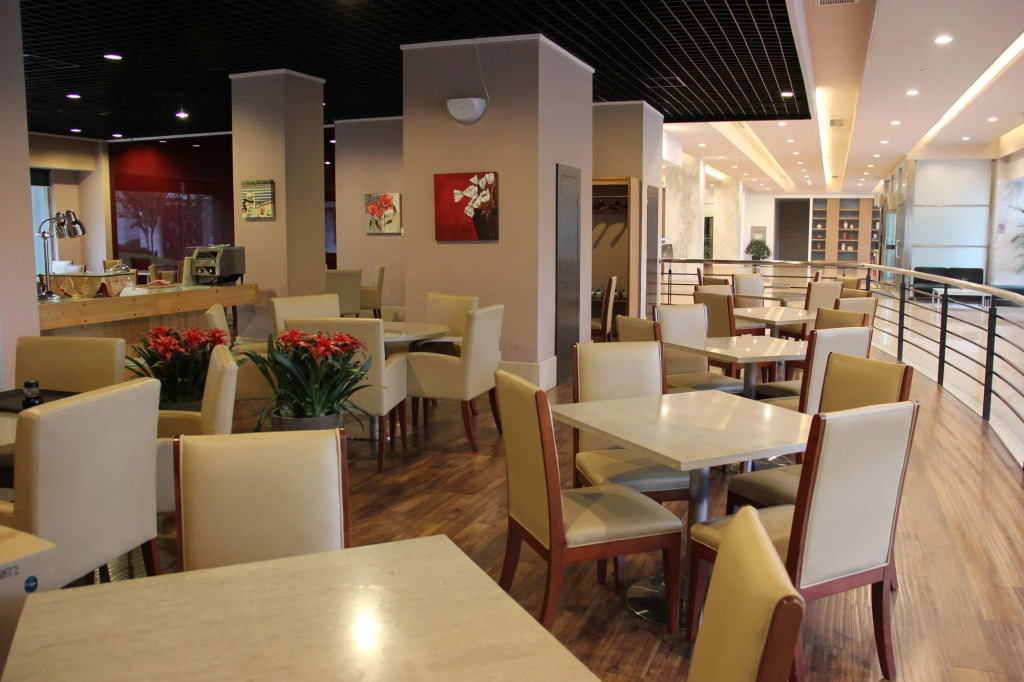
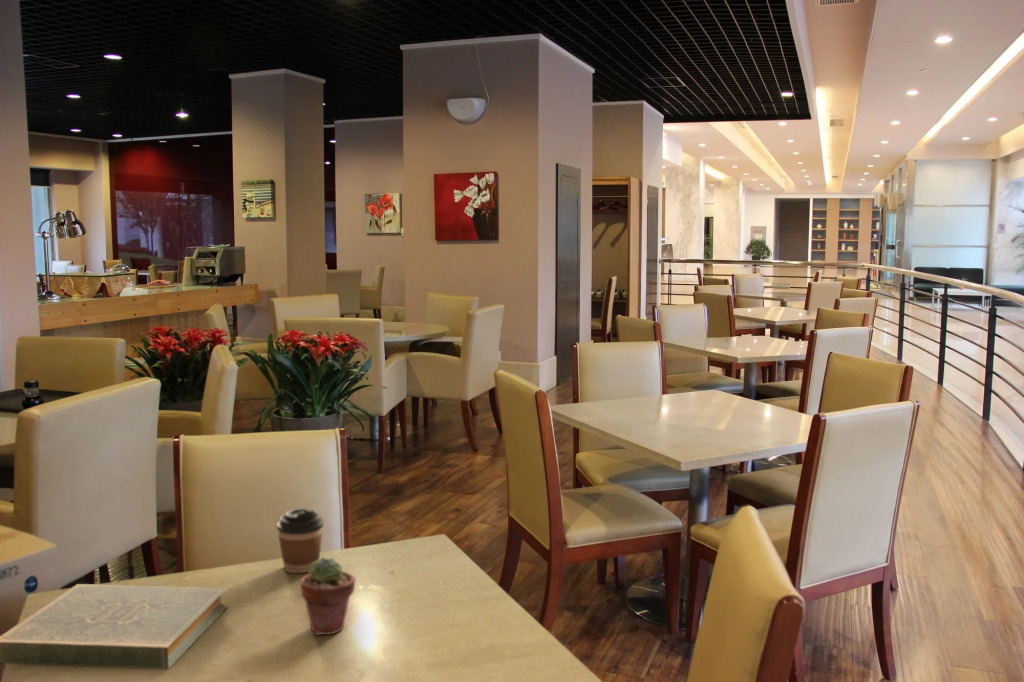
+ potted succulent [299,556,357,636]
+ coffee cup [276,508,325,574]
+ book [0,583,229,670]
